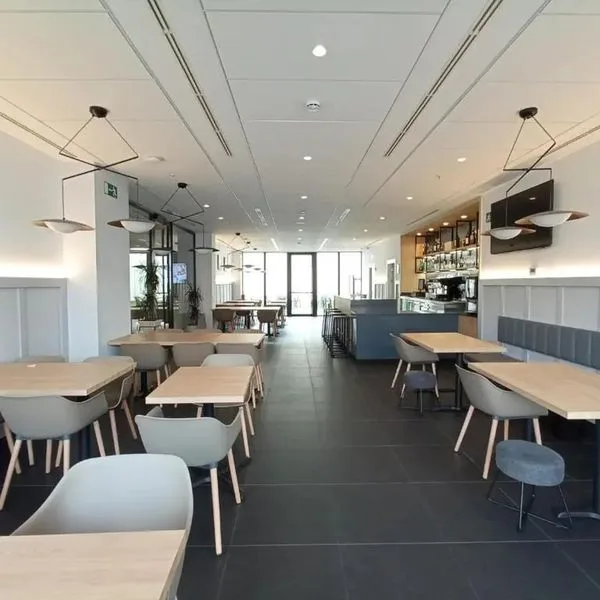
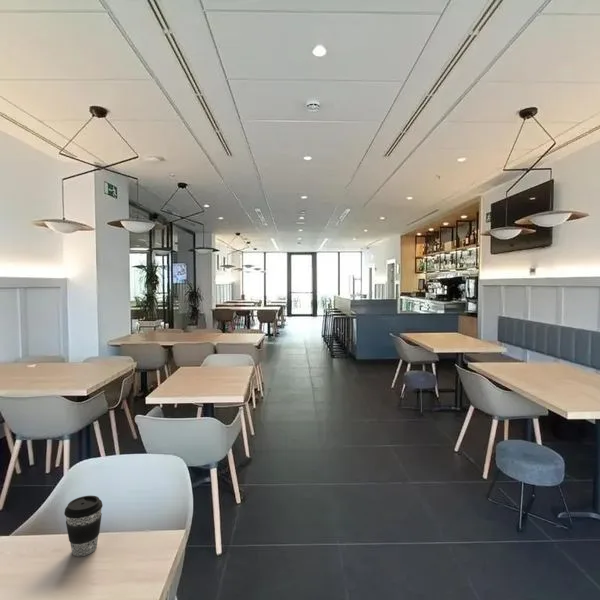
+ coffee cup [63,495,104,557]
